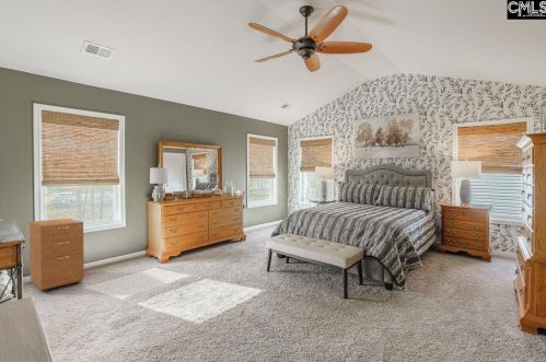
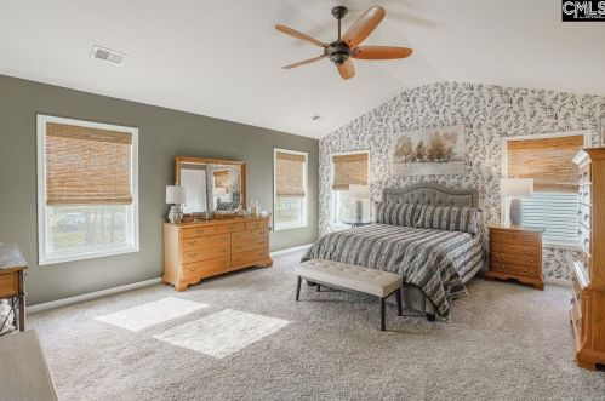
- desk [28,218,85,292]
